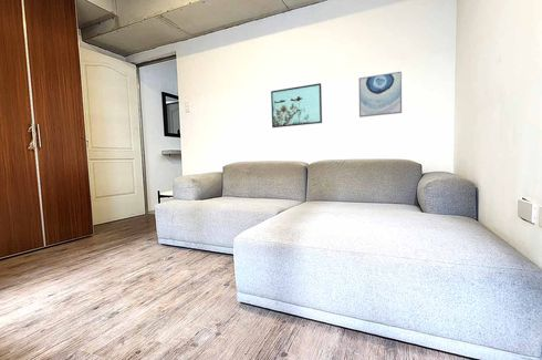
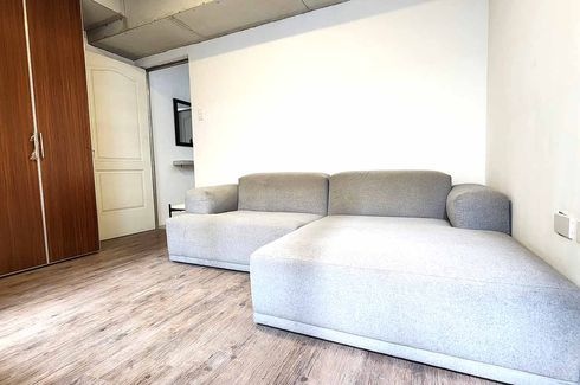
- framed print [270,82,323,128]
- wall art [357,70,403,119]
